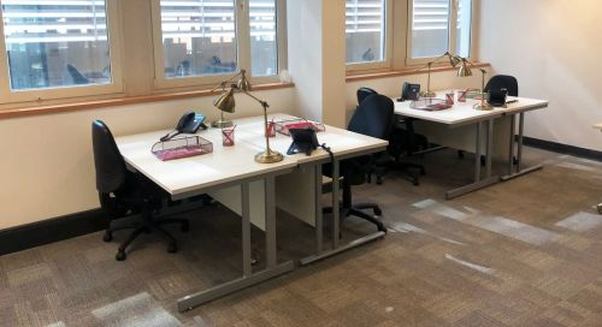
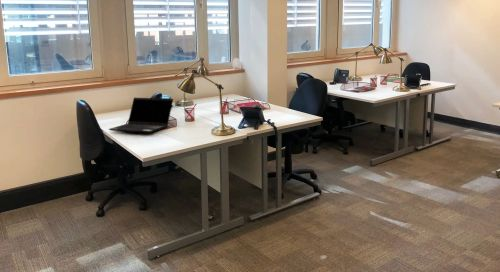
+ laptop computer [108,97,174,134]
